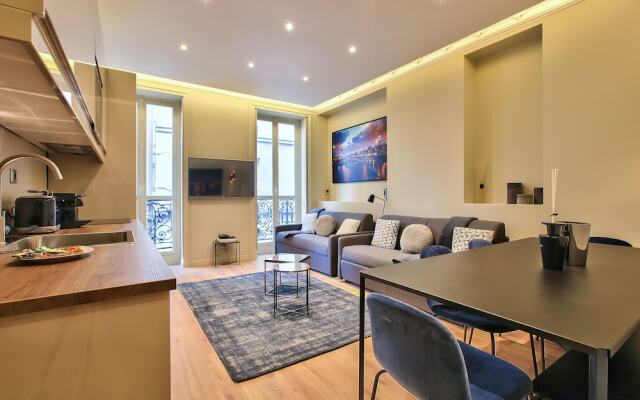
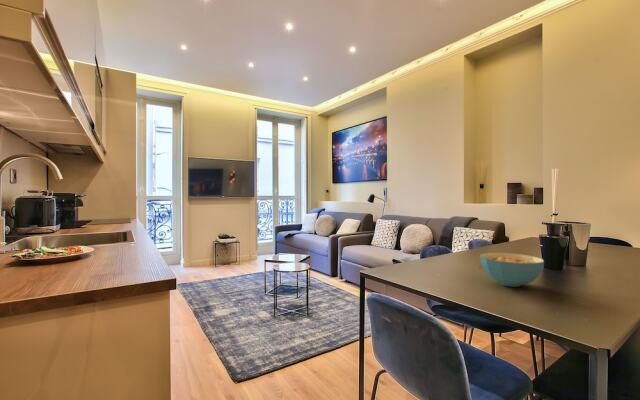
+ cereal bowl [479,252,545,288]
